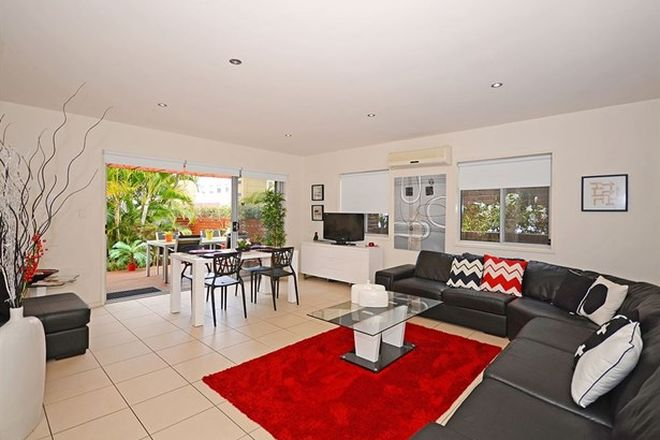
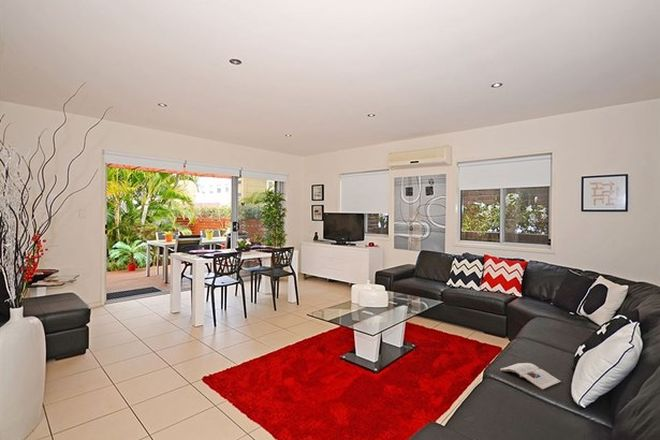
+ magazine [500,362,562,390]
